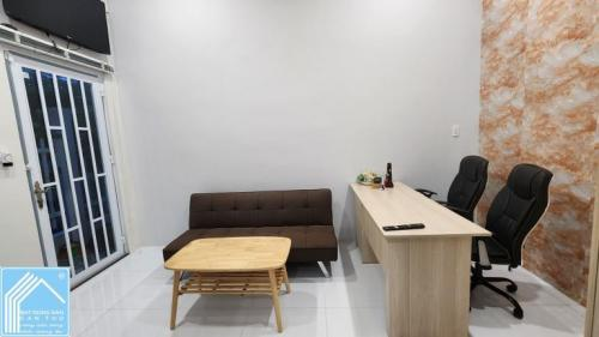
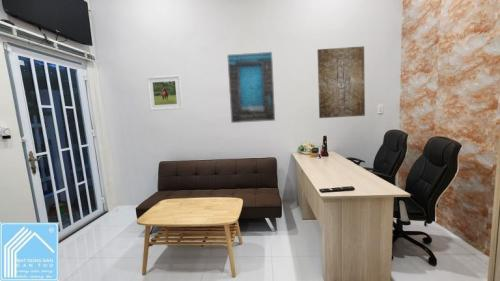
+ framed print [146,74,184,112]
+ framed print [226,51,276,124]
+ wall art [316,45,366,119]
